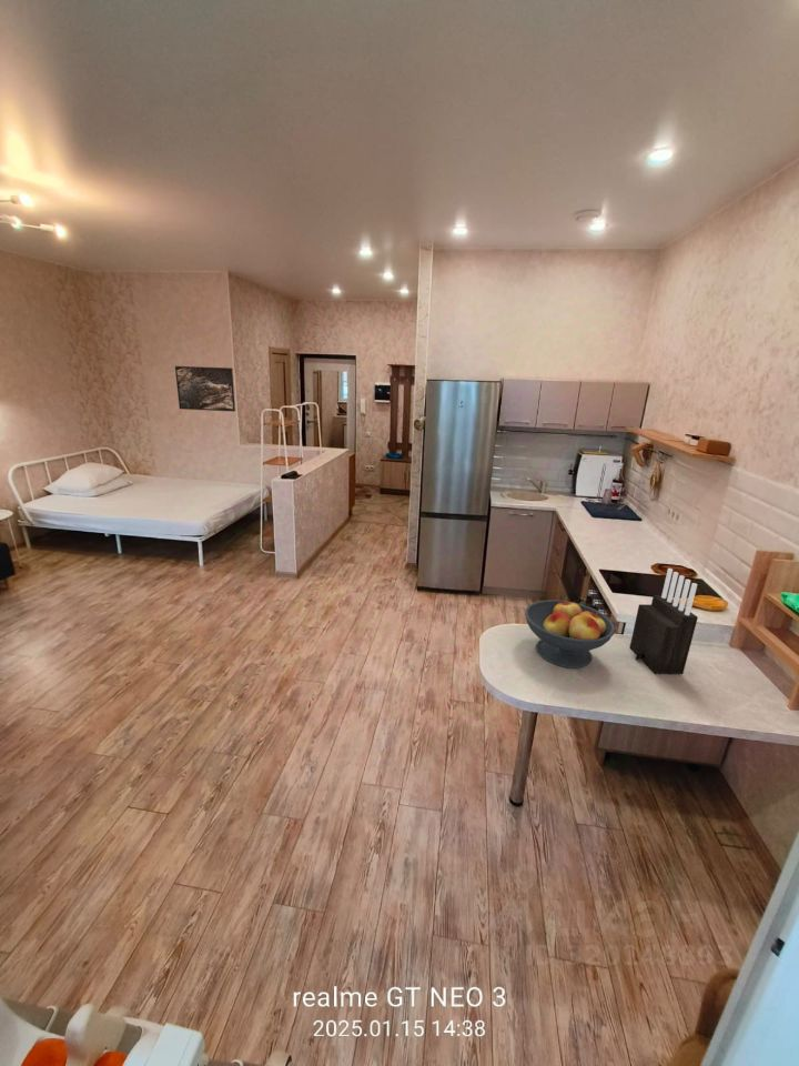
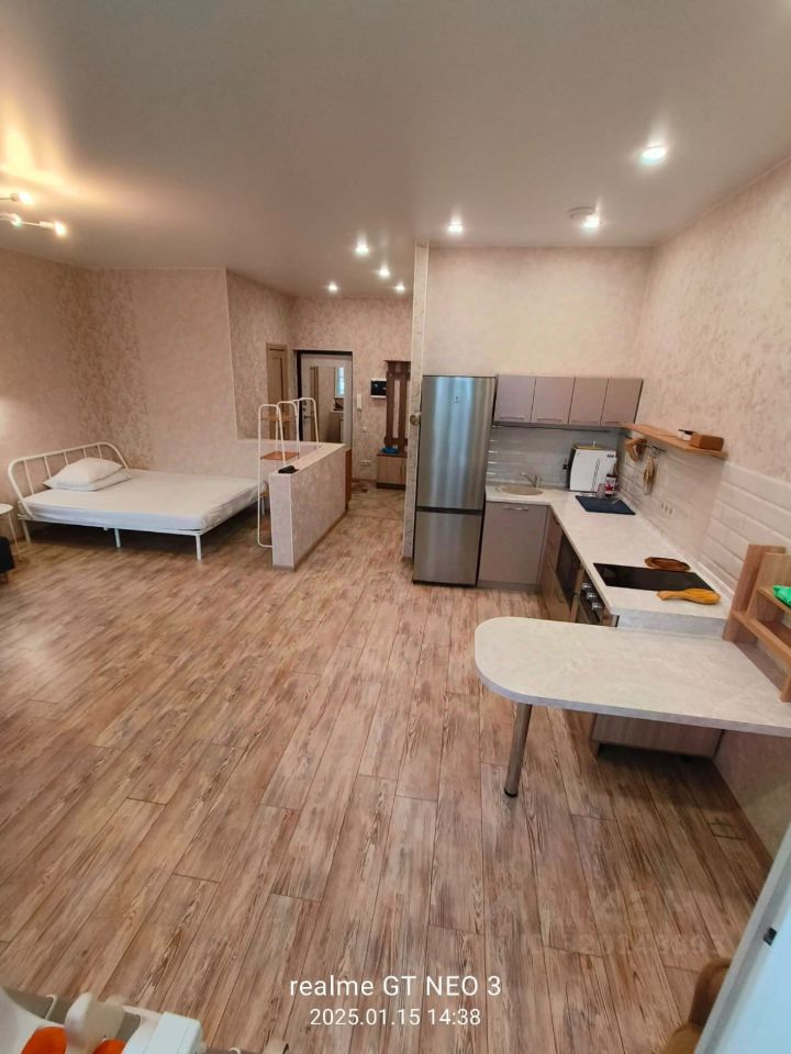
- fruit bowl [524,599,616,670]
- knife block [628,567,699,675]
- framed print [174,365,236,413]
